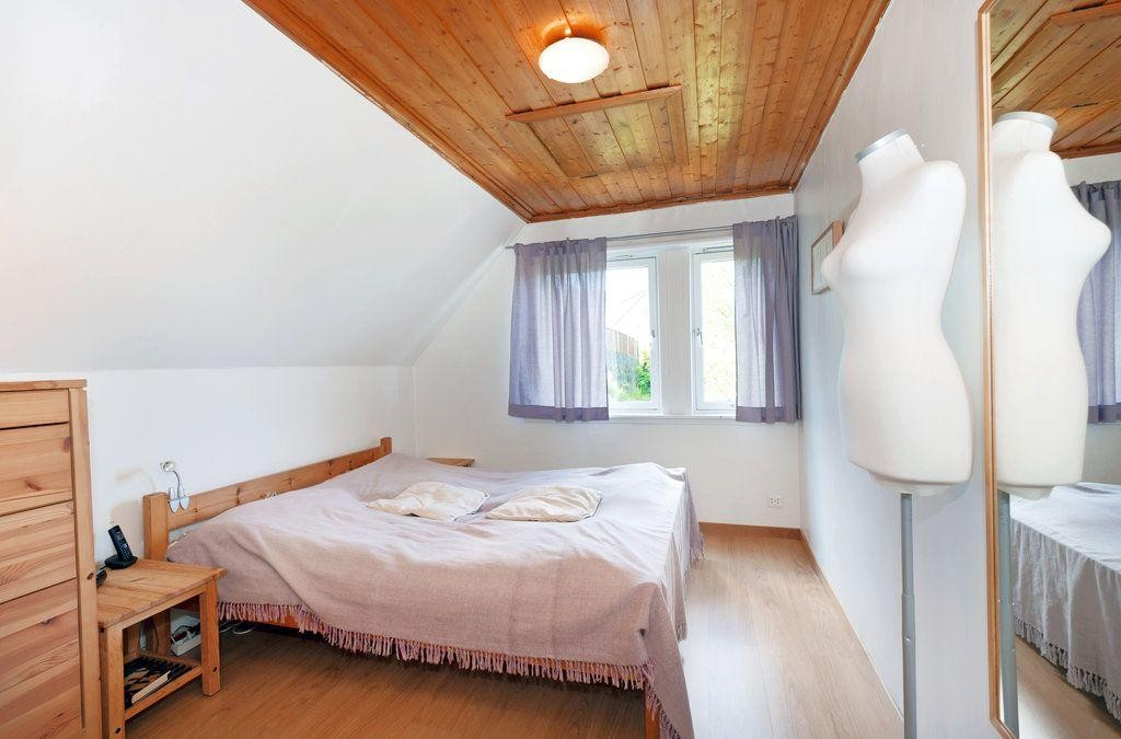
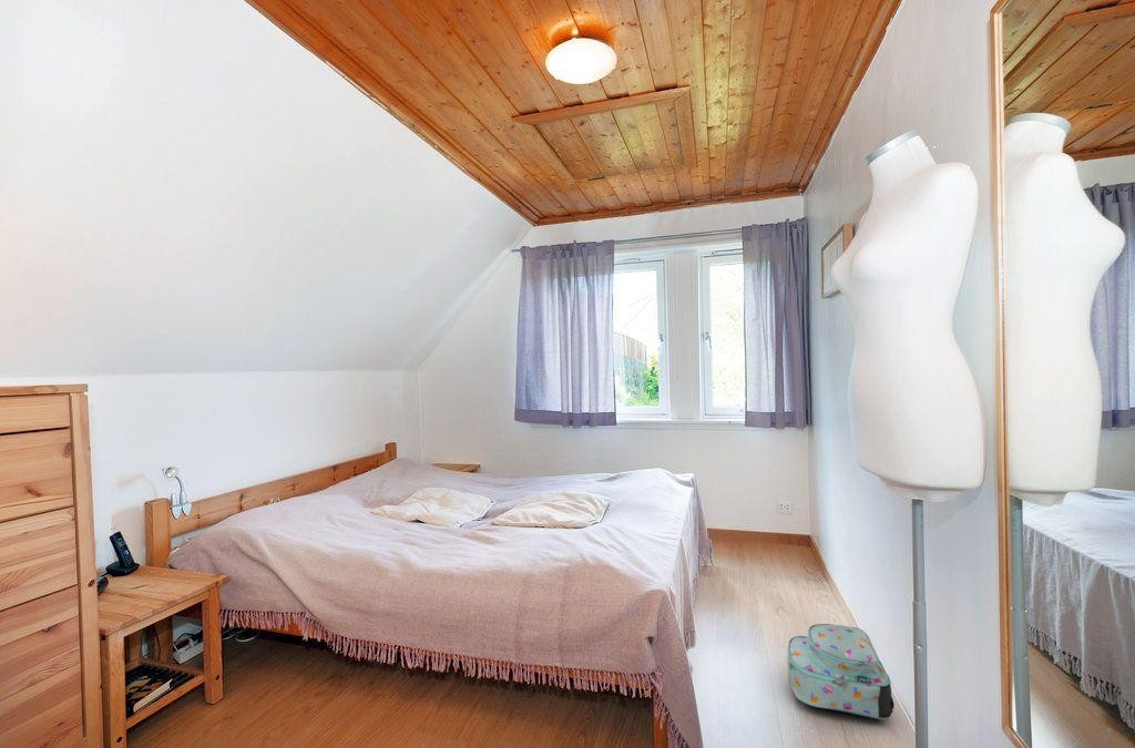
+ backpack [786,623,896,720]
